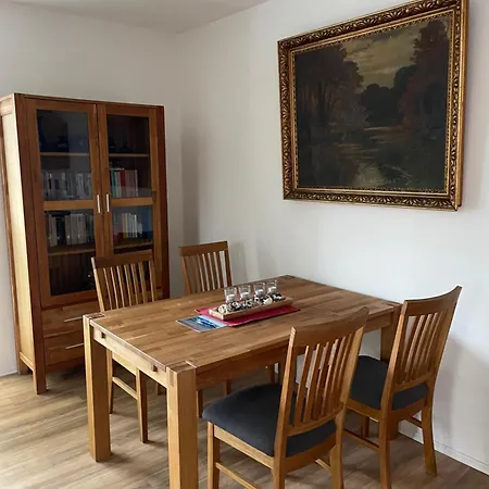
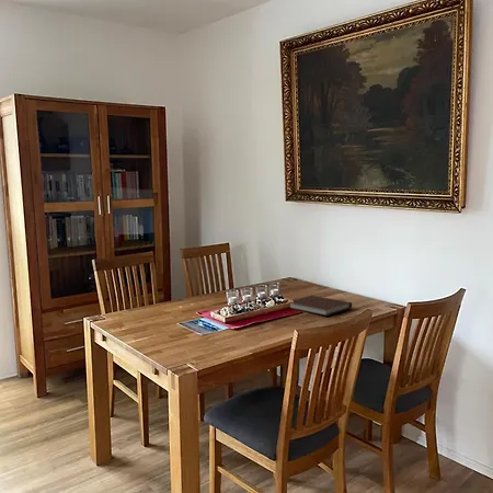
+ notebook [288,295,353,317]
